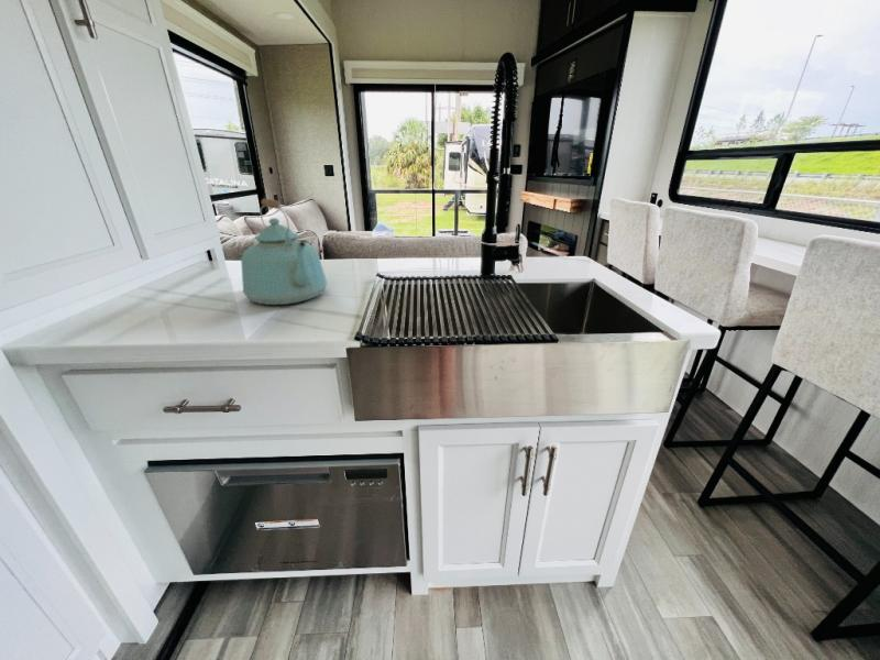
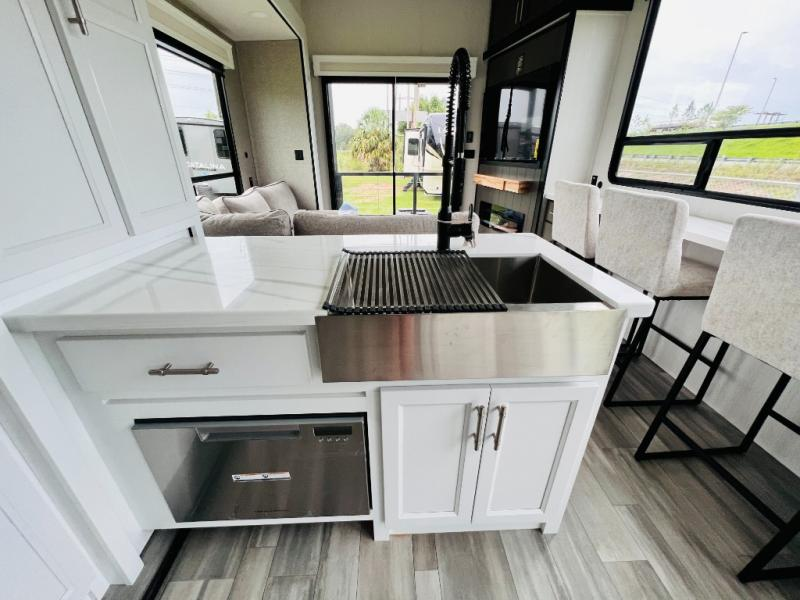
- kettle [240,197,328,306]
